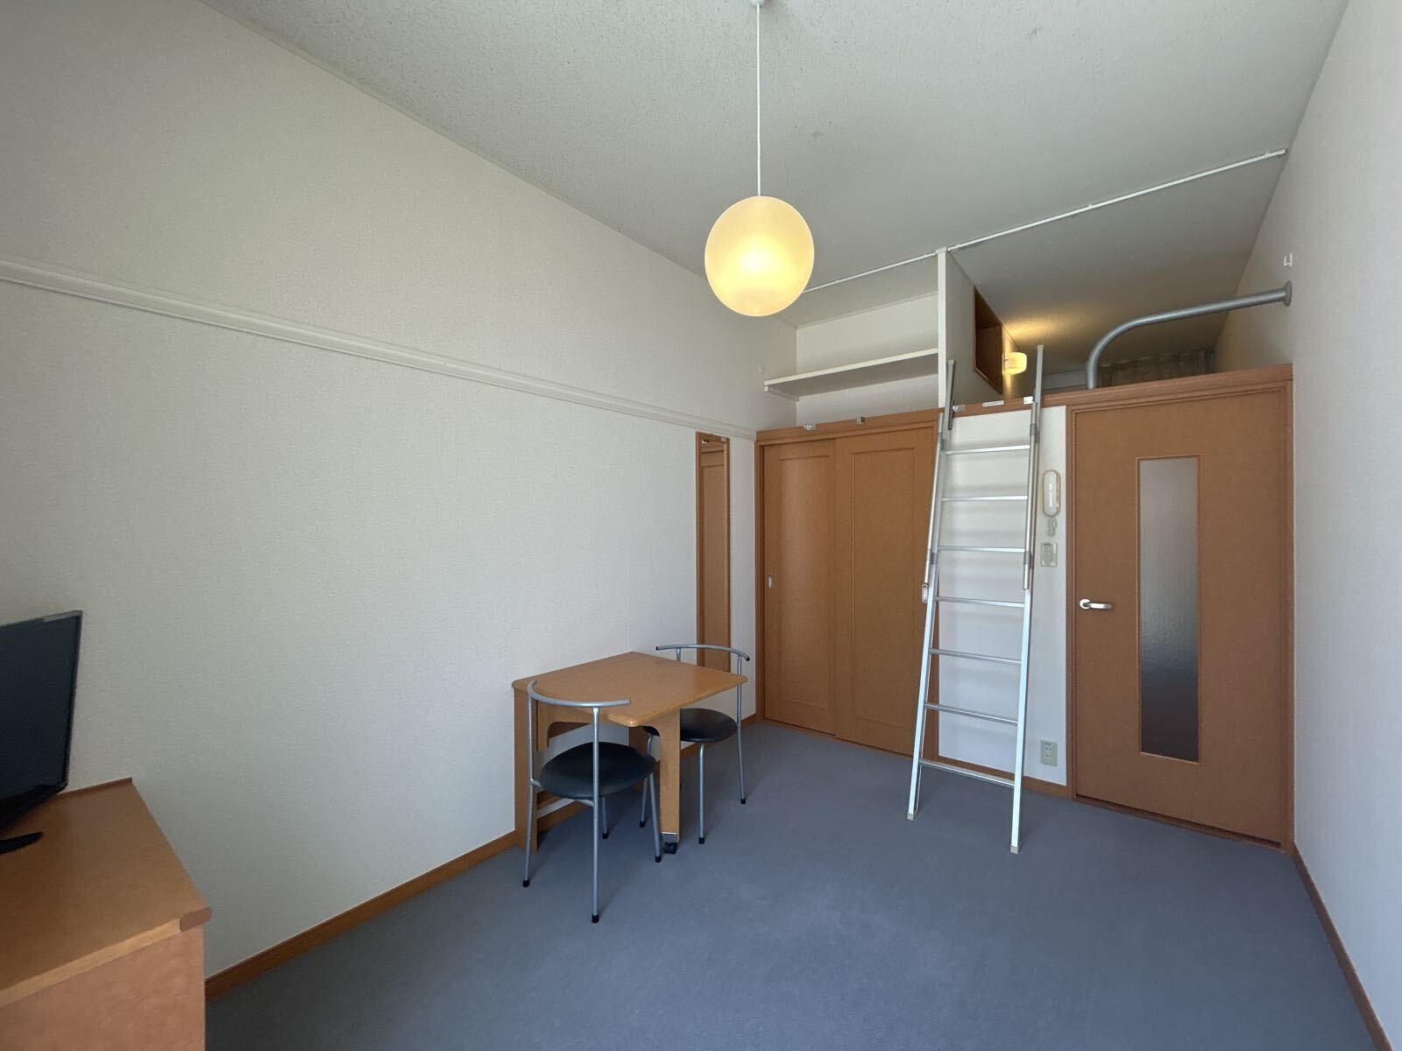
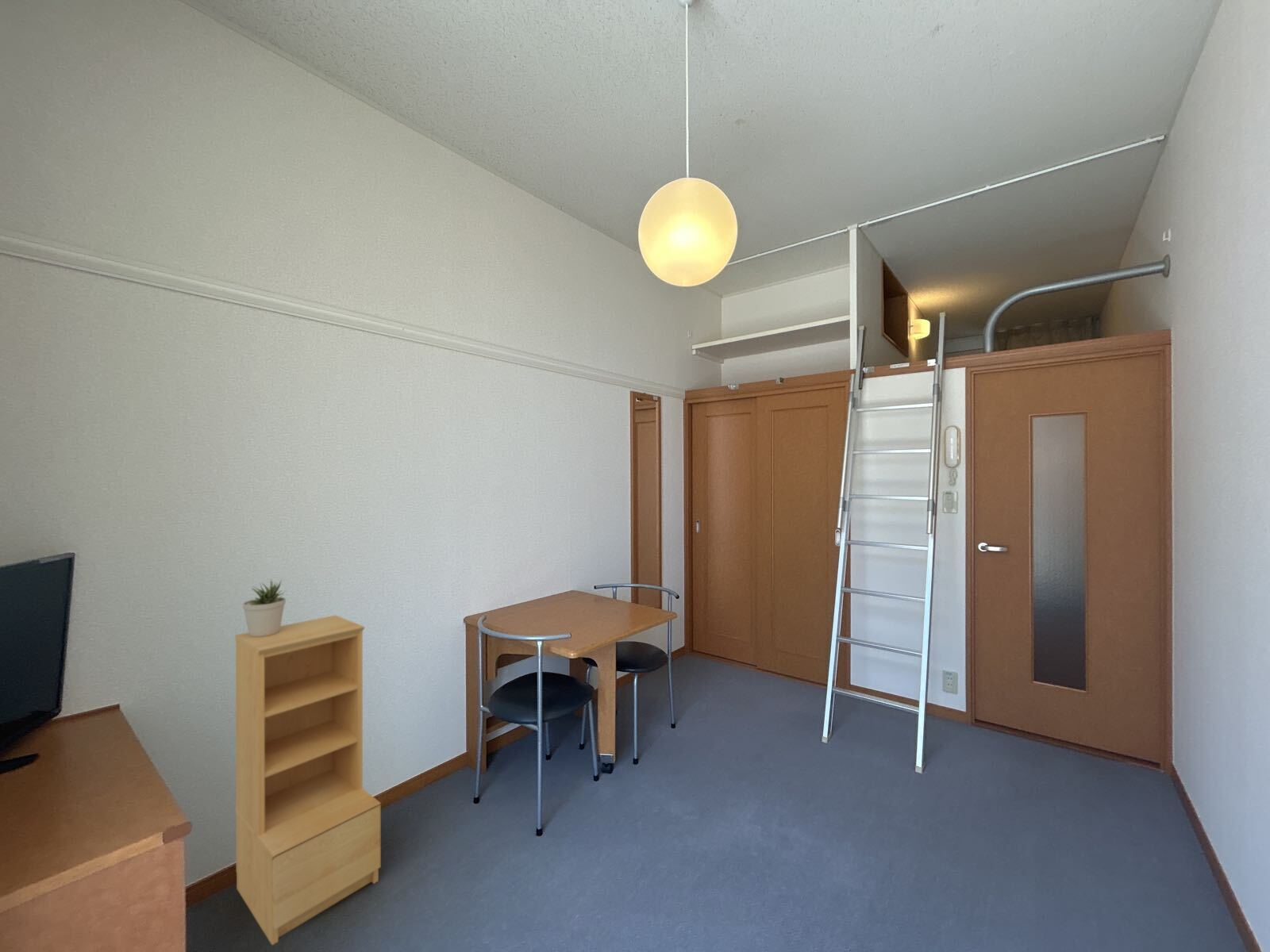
+ bookshelf [234,614,382,946]
+ potted plant [242,578,287,637]
